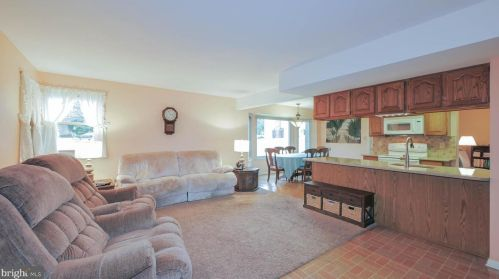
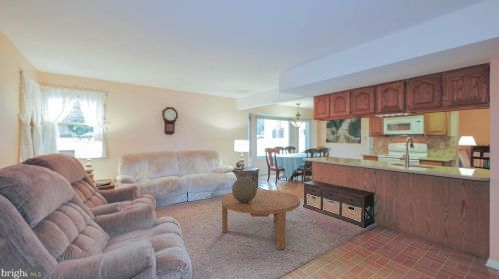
+ decorative sphere [231,176,258,203]
+ coffee table [220,189,301,250]
